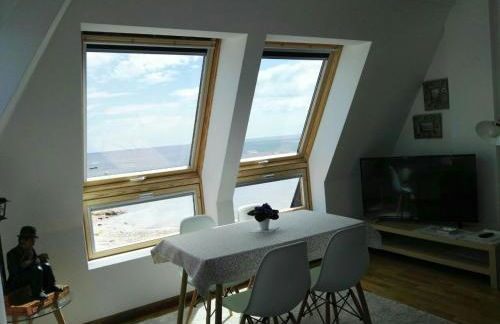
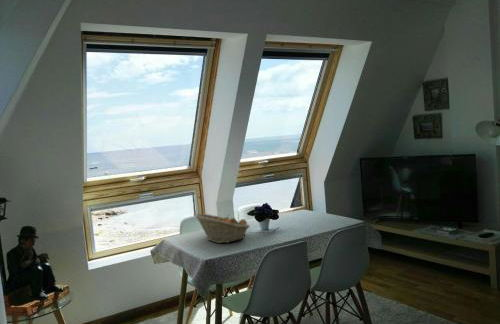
+ fruit basket [194,213,251,244]
